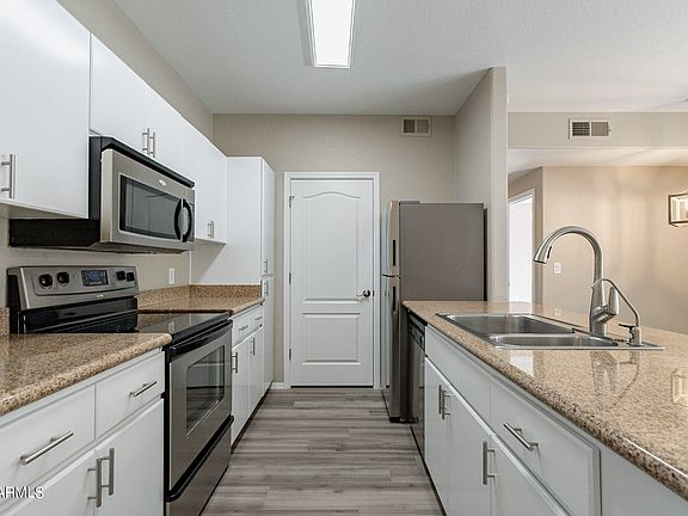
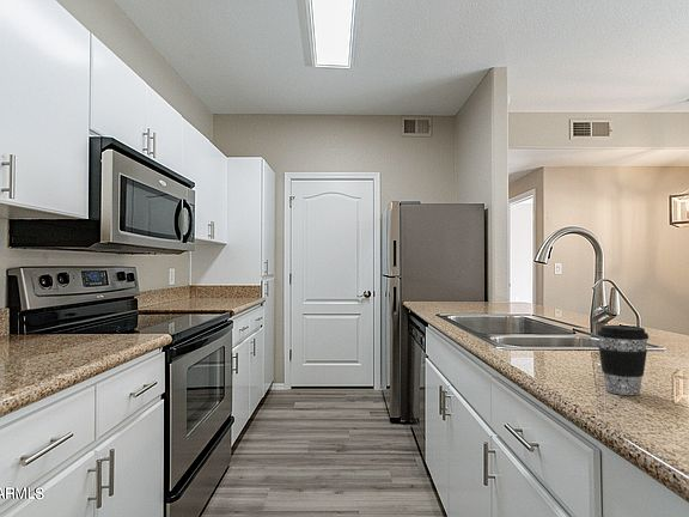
+ coffee cup [596,324,650,396]
